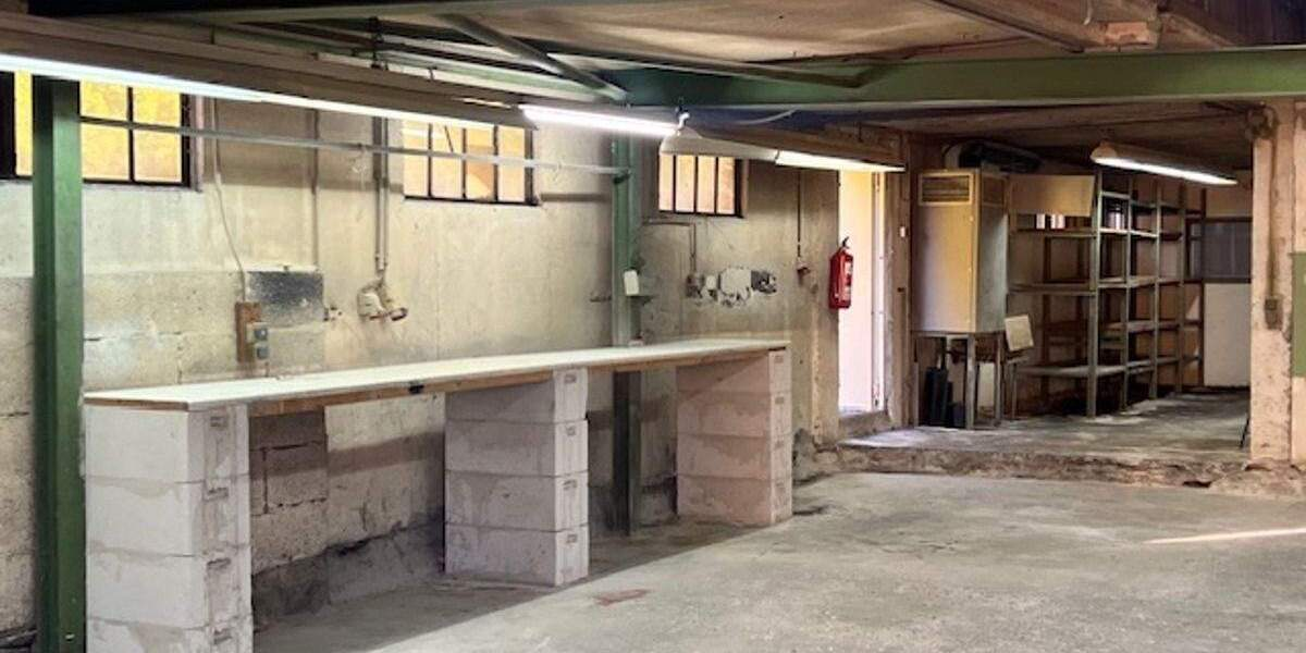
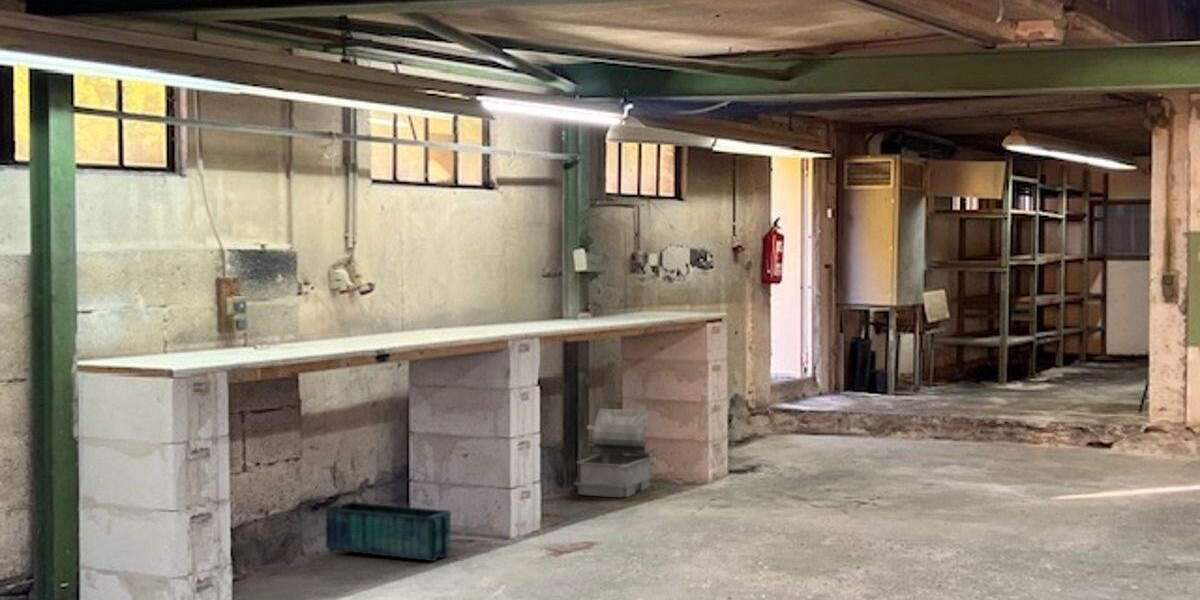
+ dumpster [324,501,453,562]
+ toolbox [573,408,654,499]
